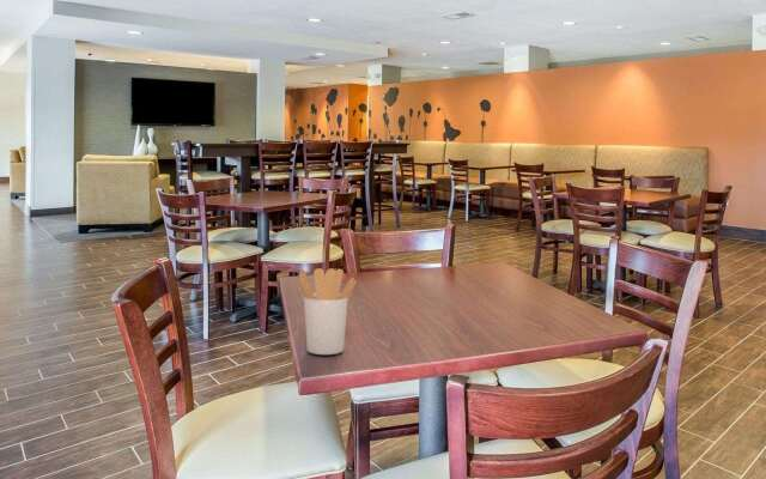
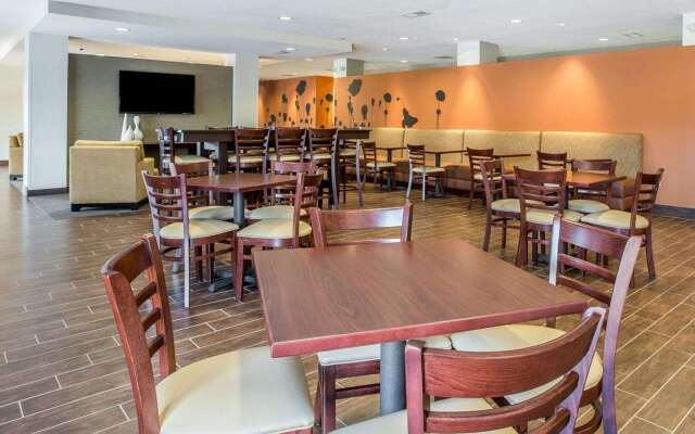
- utensil holder [298,267,358,356]
